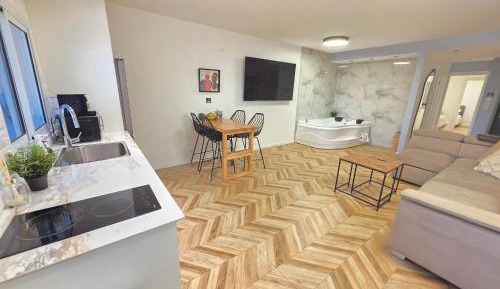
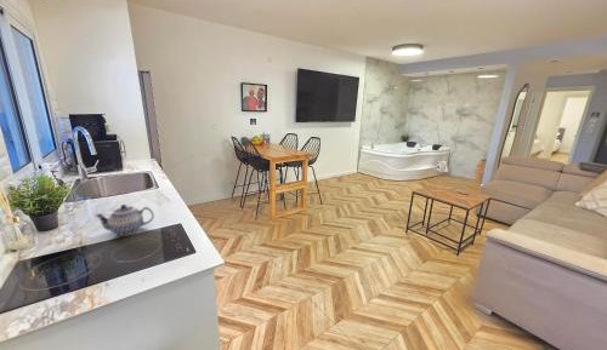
+ teapot [93,203,155,237]
